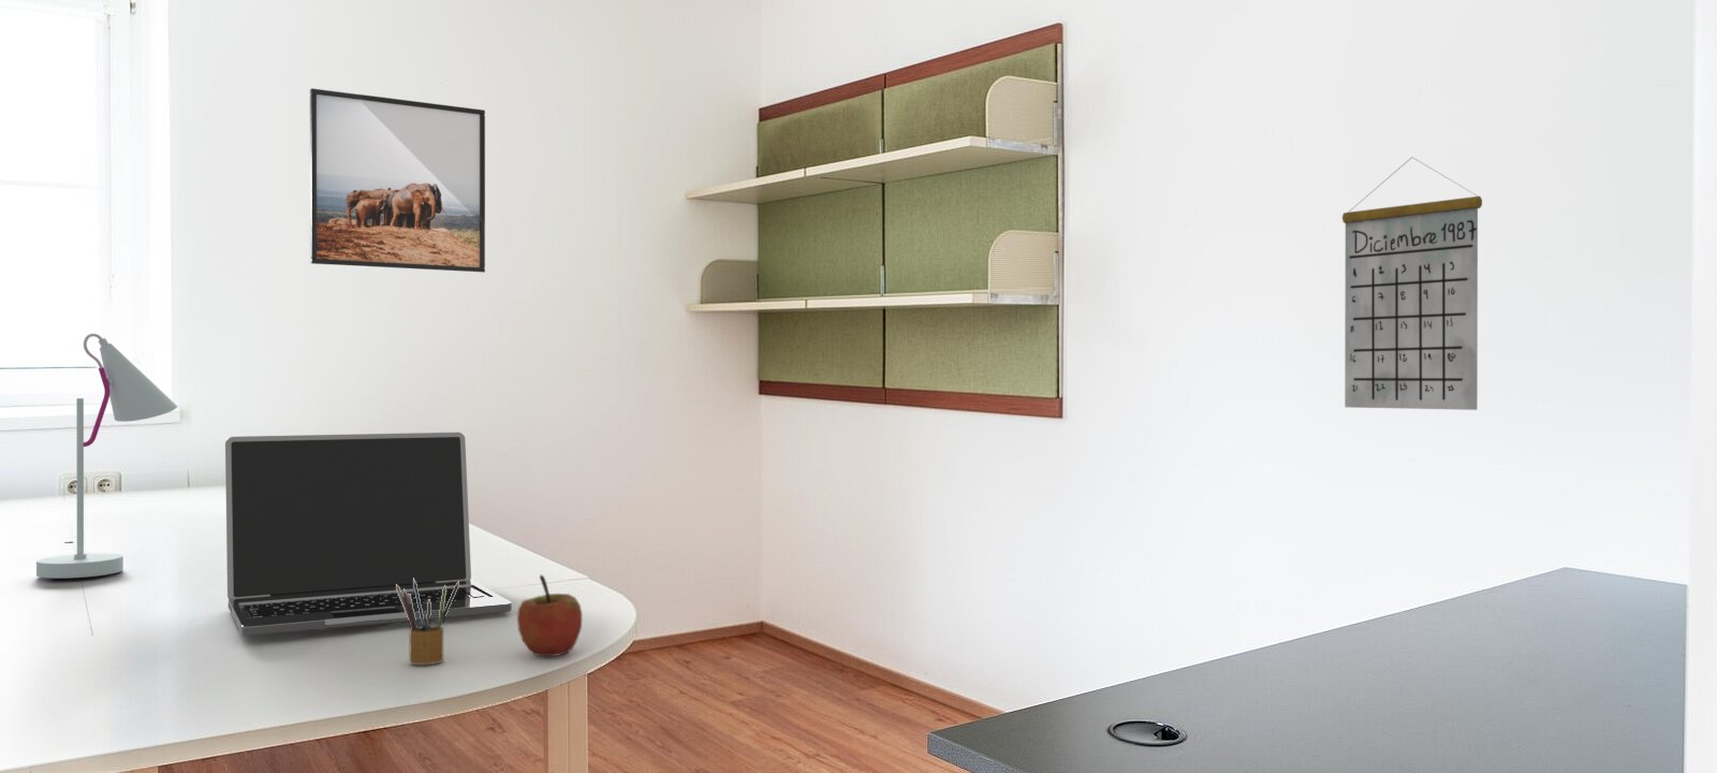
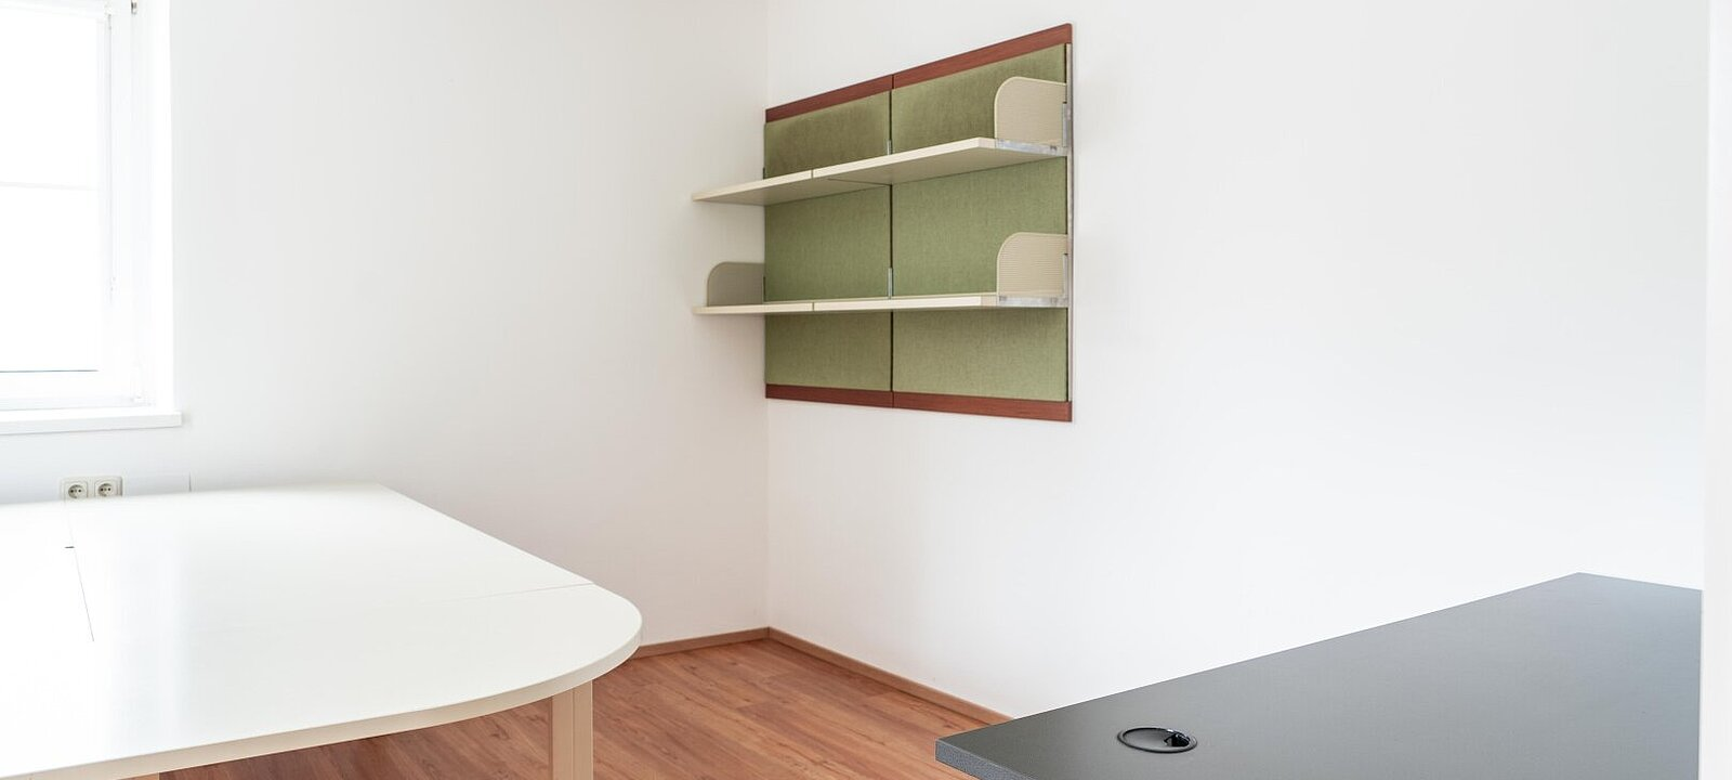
- apple [516,575,583,657]
- pencil box [396,578,459,666]
- desk lamp [35,333,178,580]
- calendar [1341,155,1483,412]
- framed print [309,86,486,274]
- laptop [224,431,512,636]
